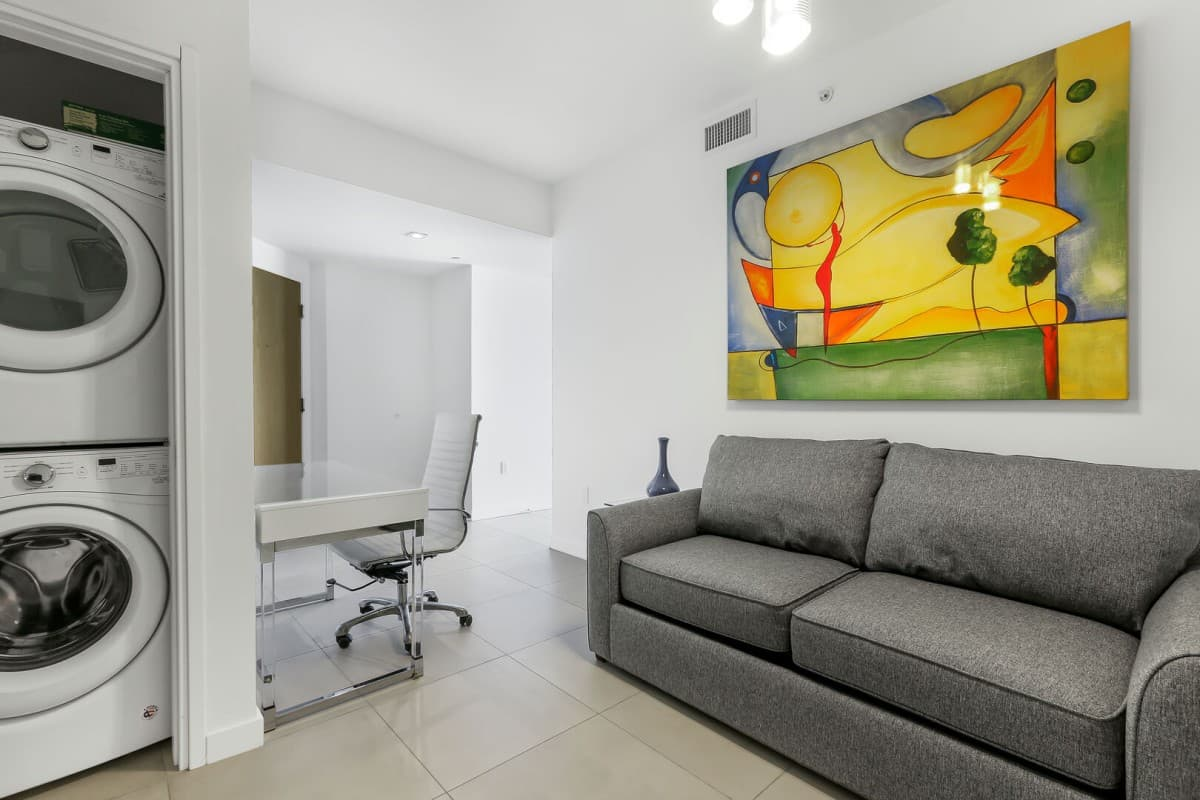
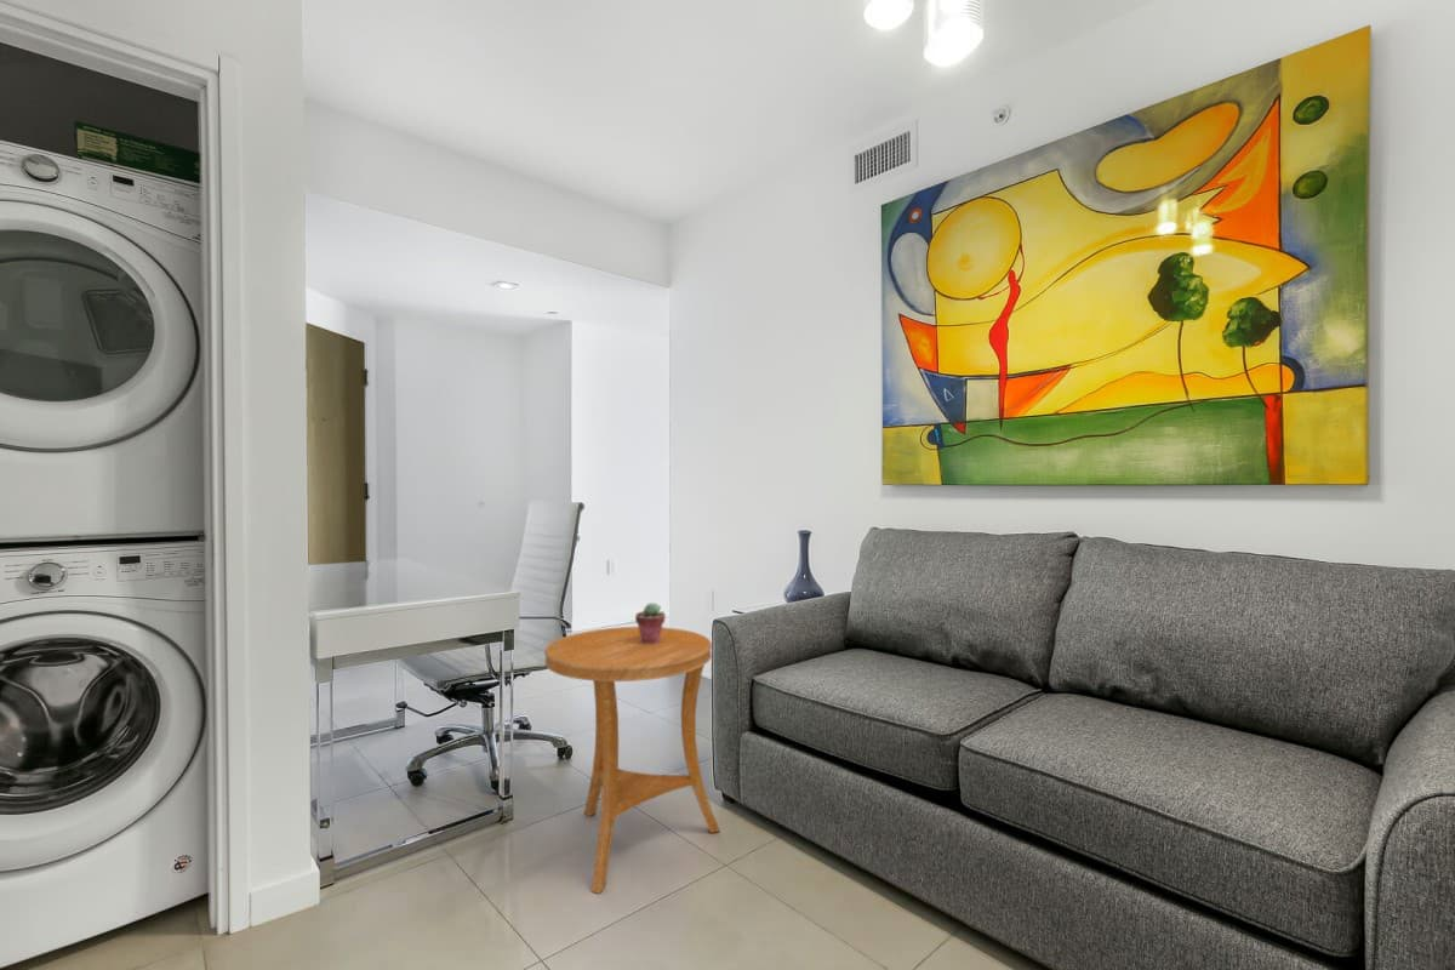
+ potted succulent [634,601,667,644]
+ side table [543,626,721,895]
